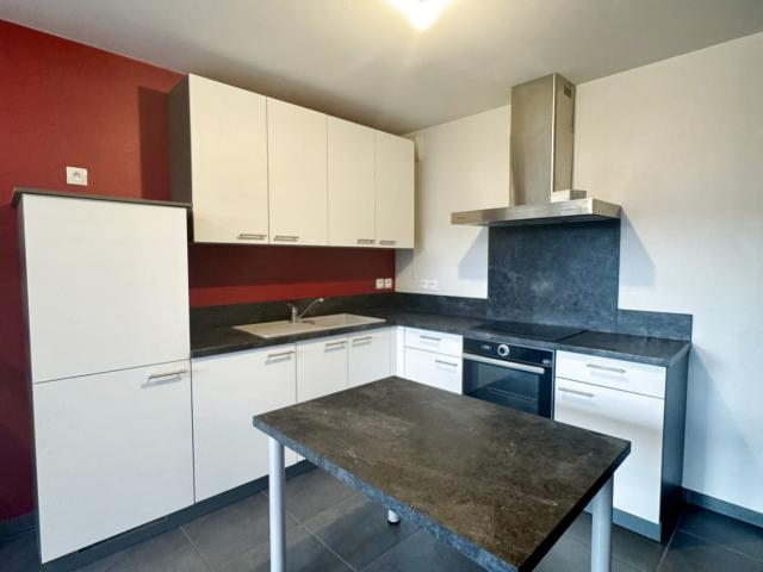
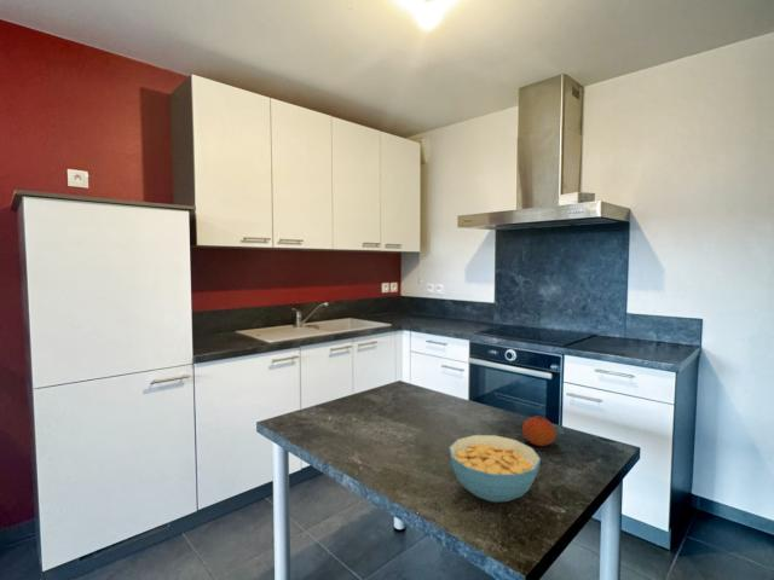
+ fruit [521,414,556,447]
+ cereal bowl [447,434,542,503]
